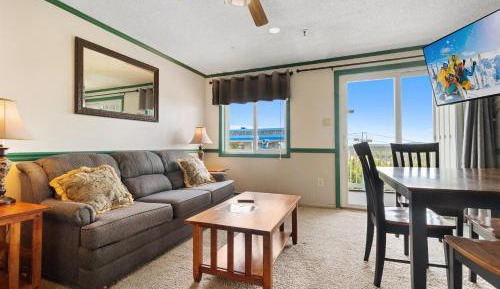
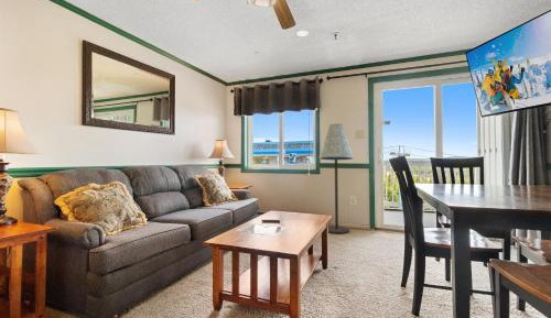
+ floor lamp [317,122,355,234]
